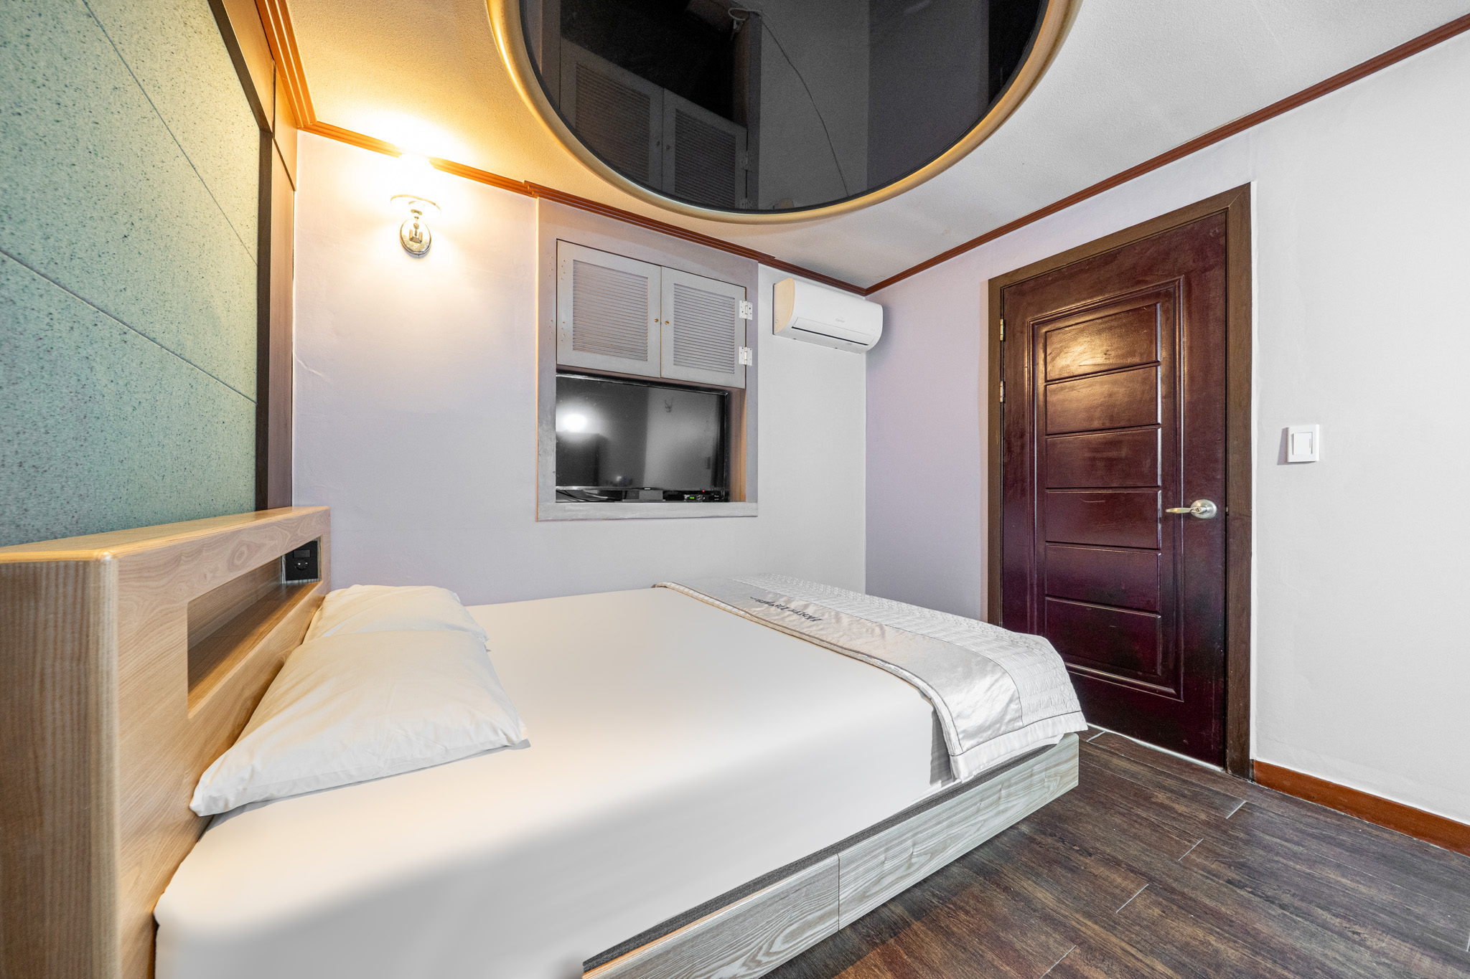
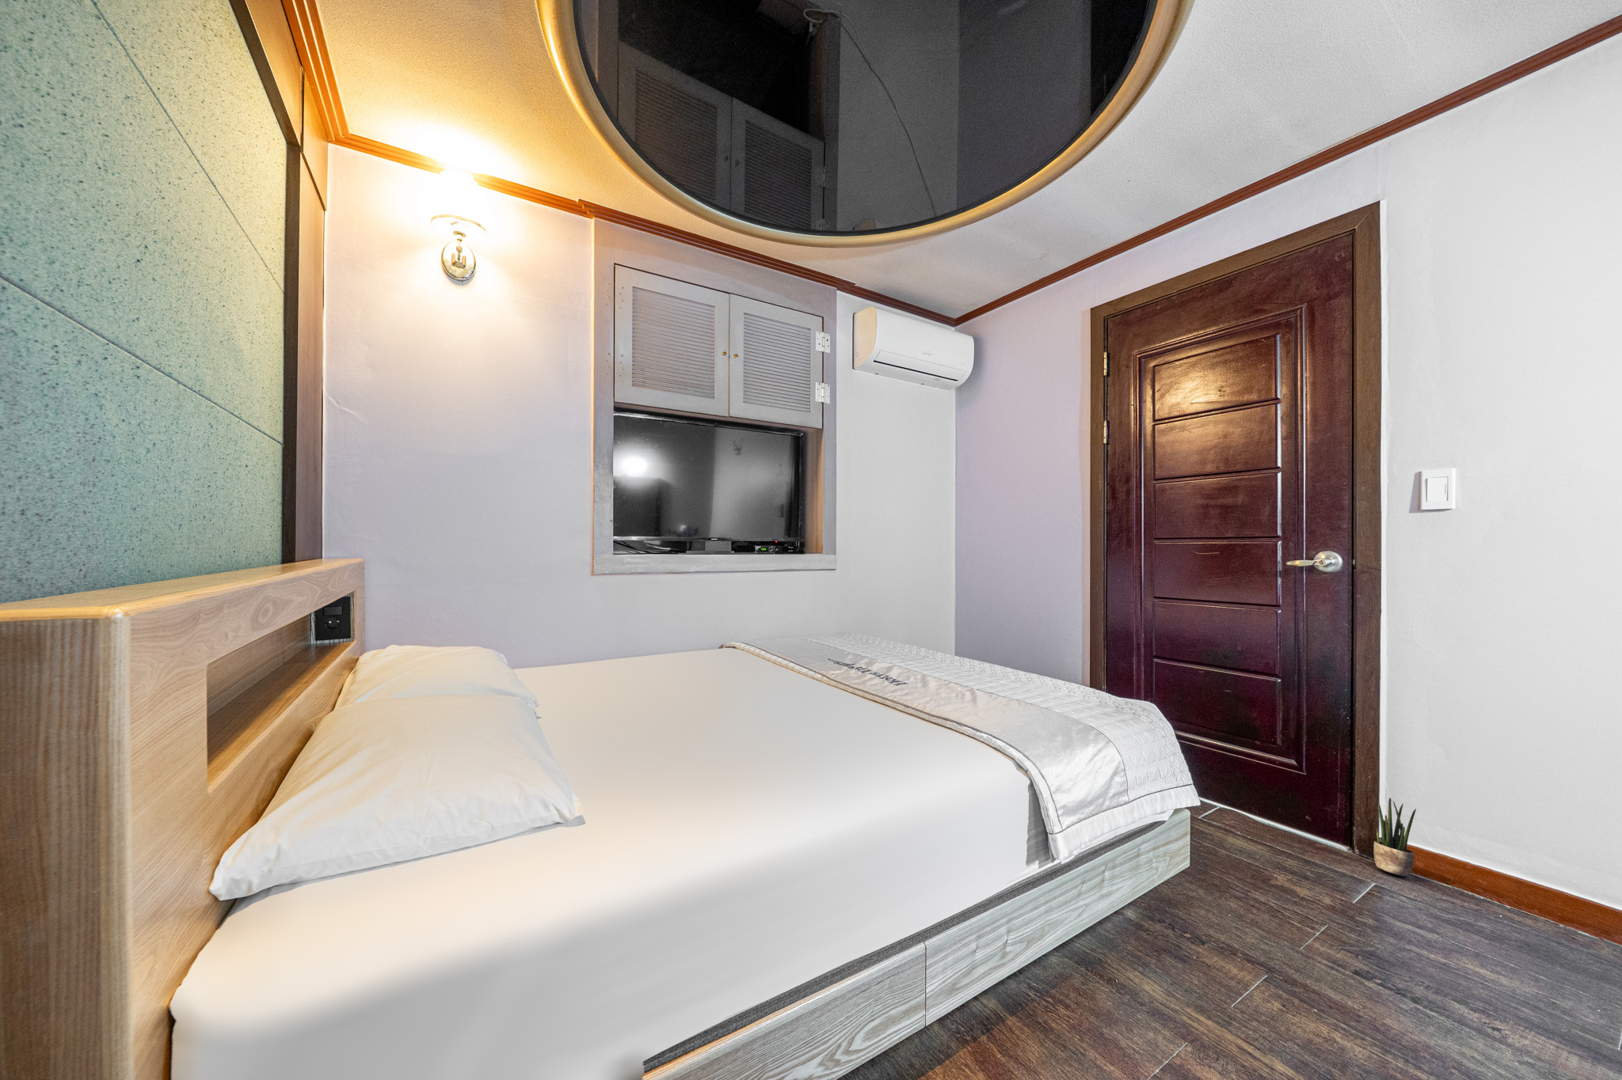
+ potted plant [1374,797,1417,878]
